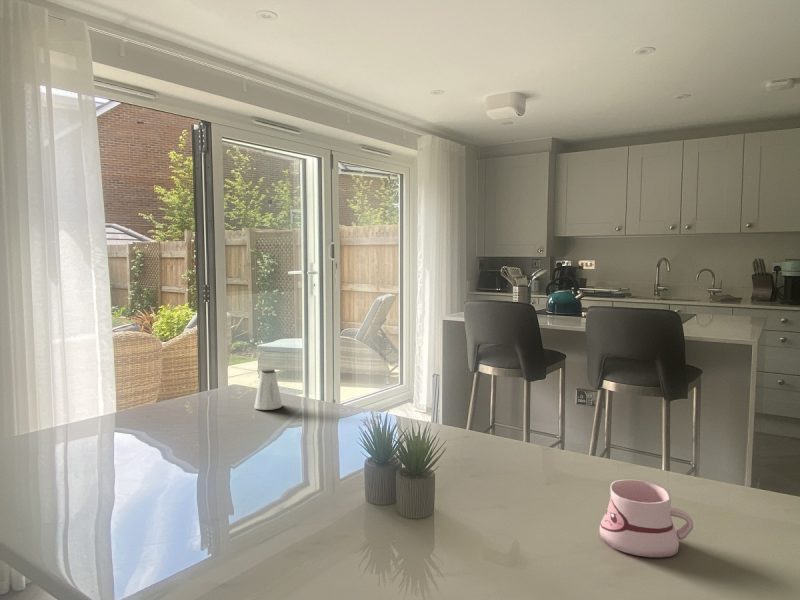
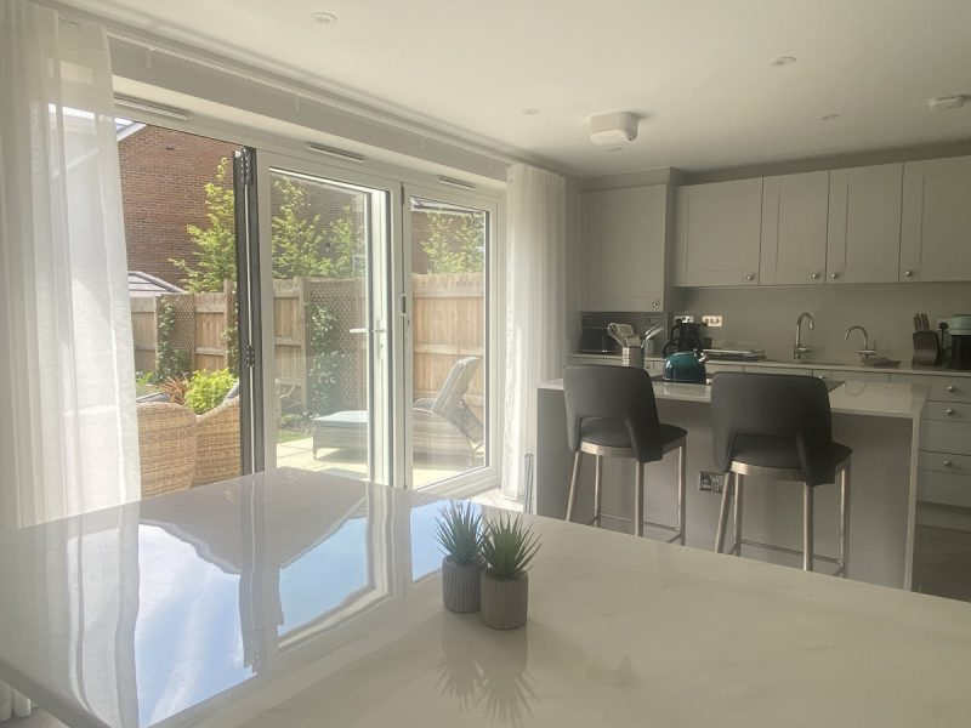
- mug [599,479,694,558]
- saltshaker [254,367,283,411]
